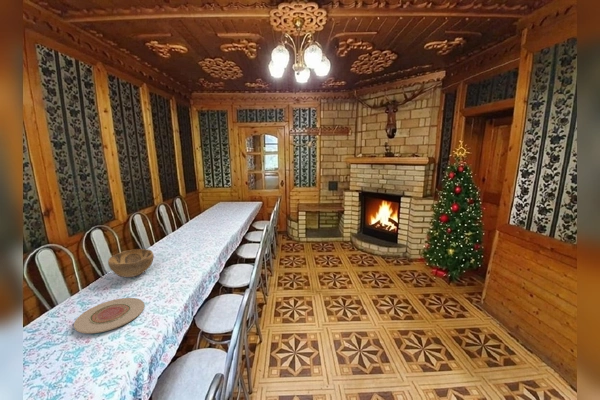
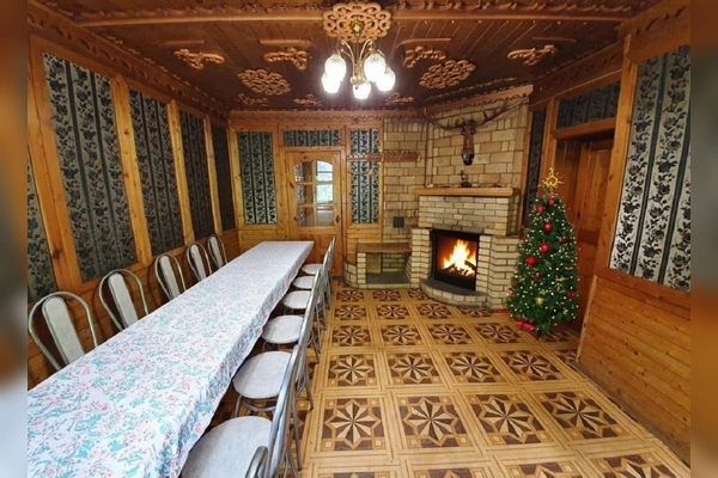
- plate [73,297,145,334]
- decorative bowl [107,248,155,278]
